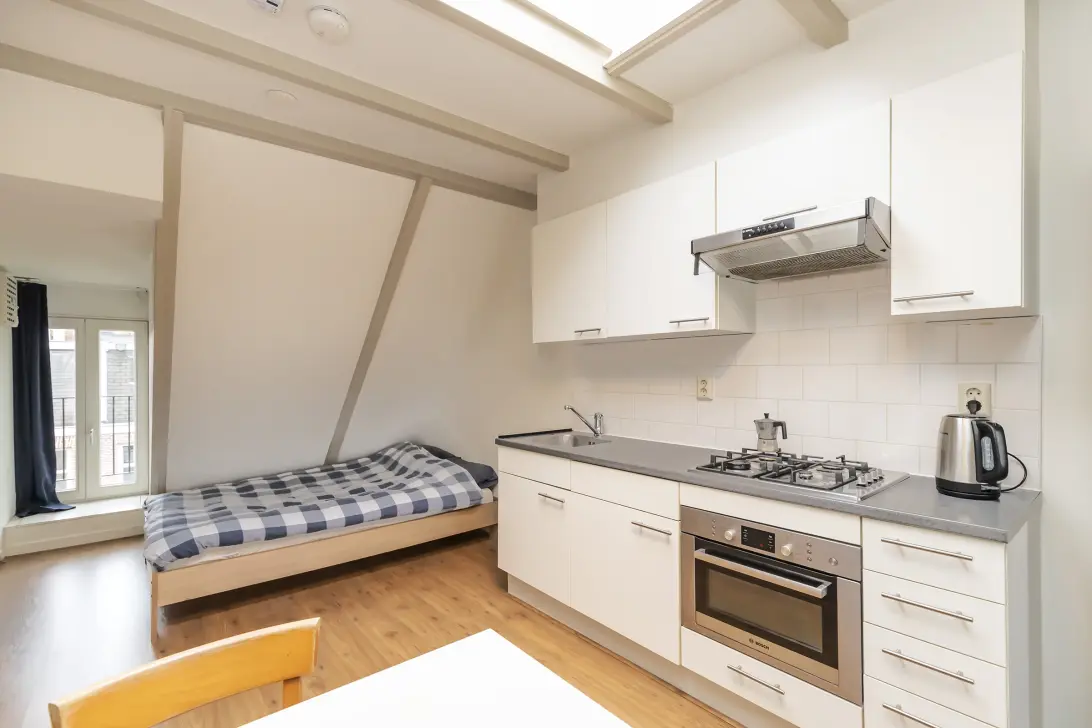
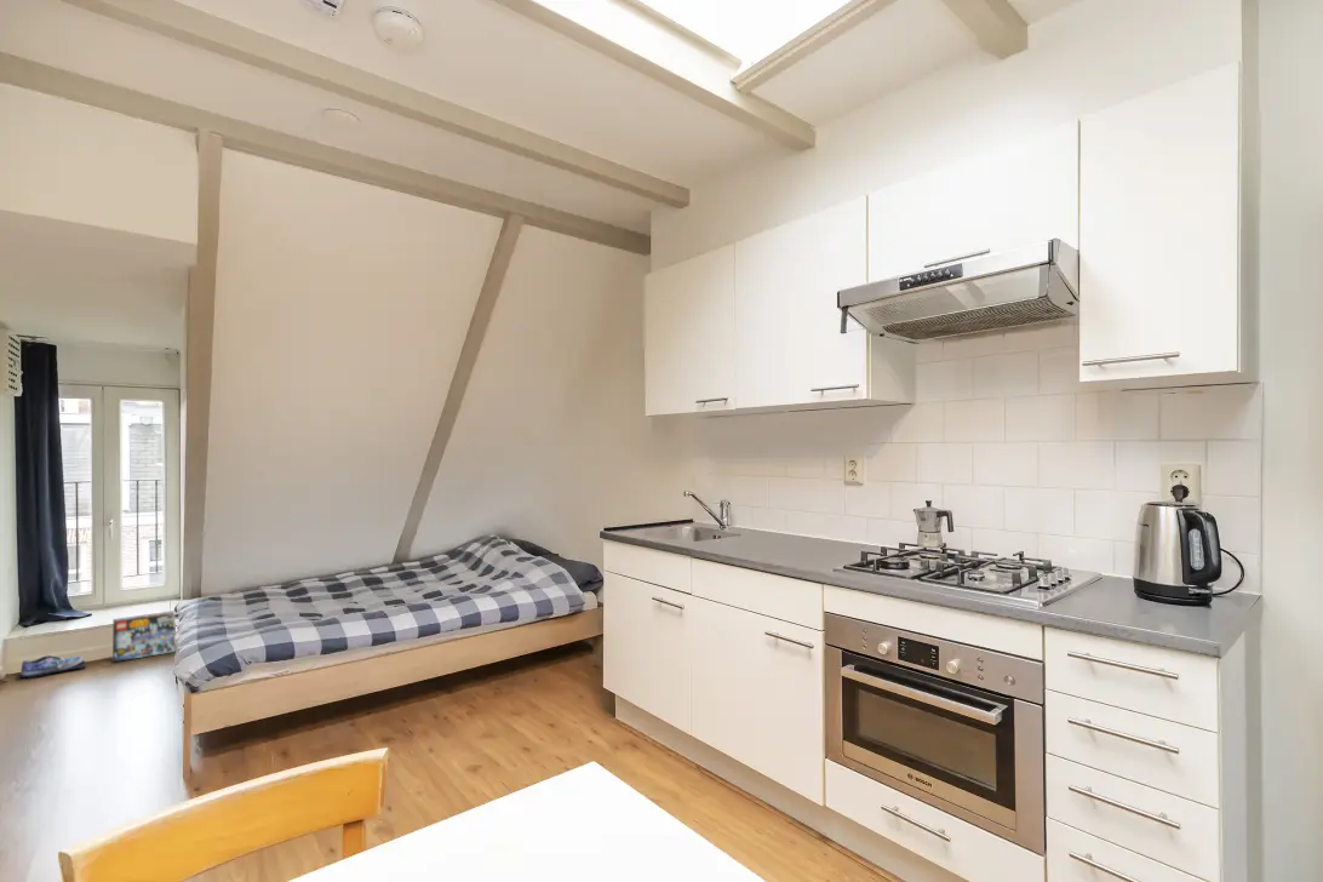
+ shoe [17,654,87,681]
+ box [111,609,177,663]
